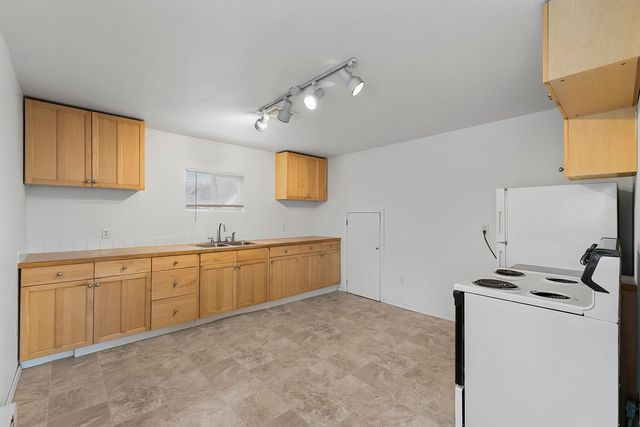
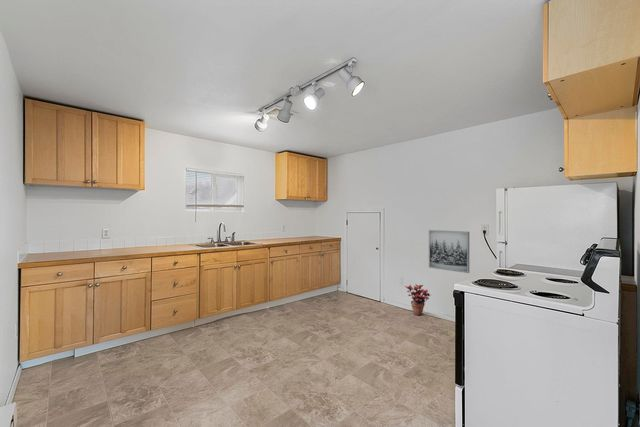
+ potted plant [404,283,431,316]
+ wall art [428,229,470,274]
